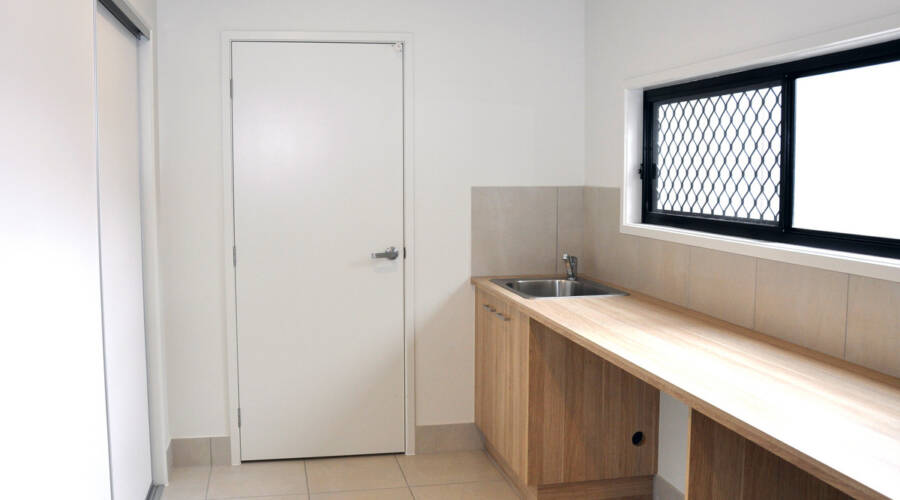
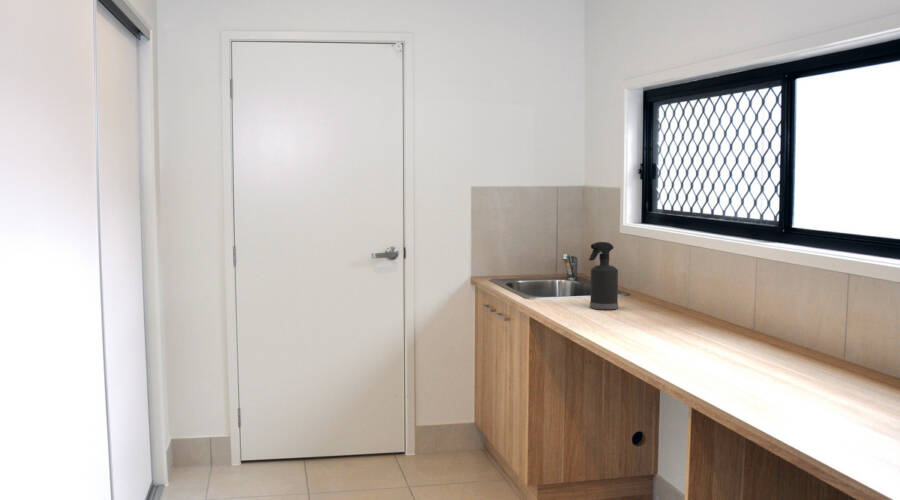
+ spray bottle [588,241,619,310]
